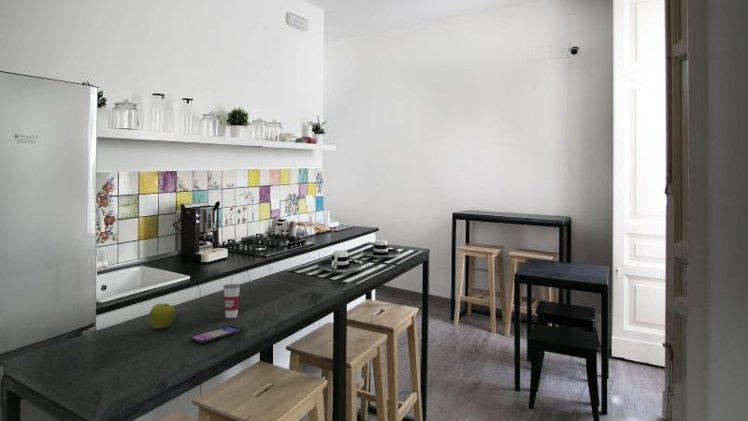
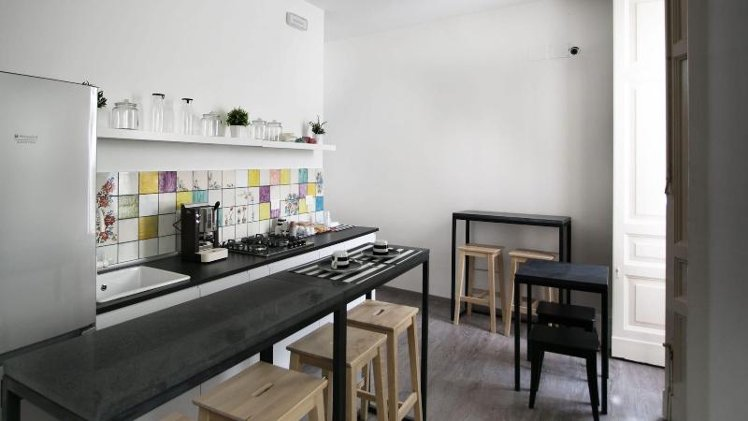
- cup [222,273,241,319]
- smartphone [188,325,243,344]
- fruit [148,302,177,330]
